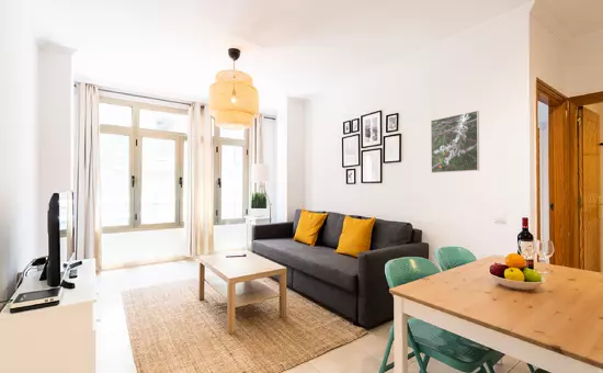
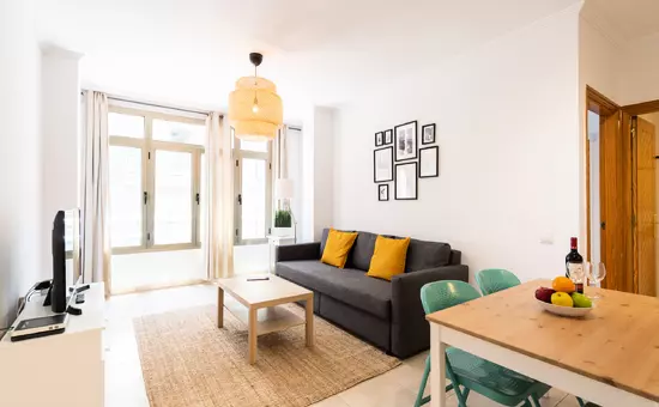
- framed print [430,110,480,174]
